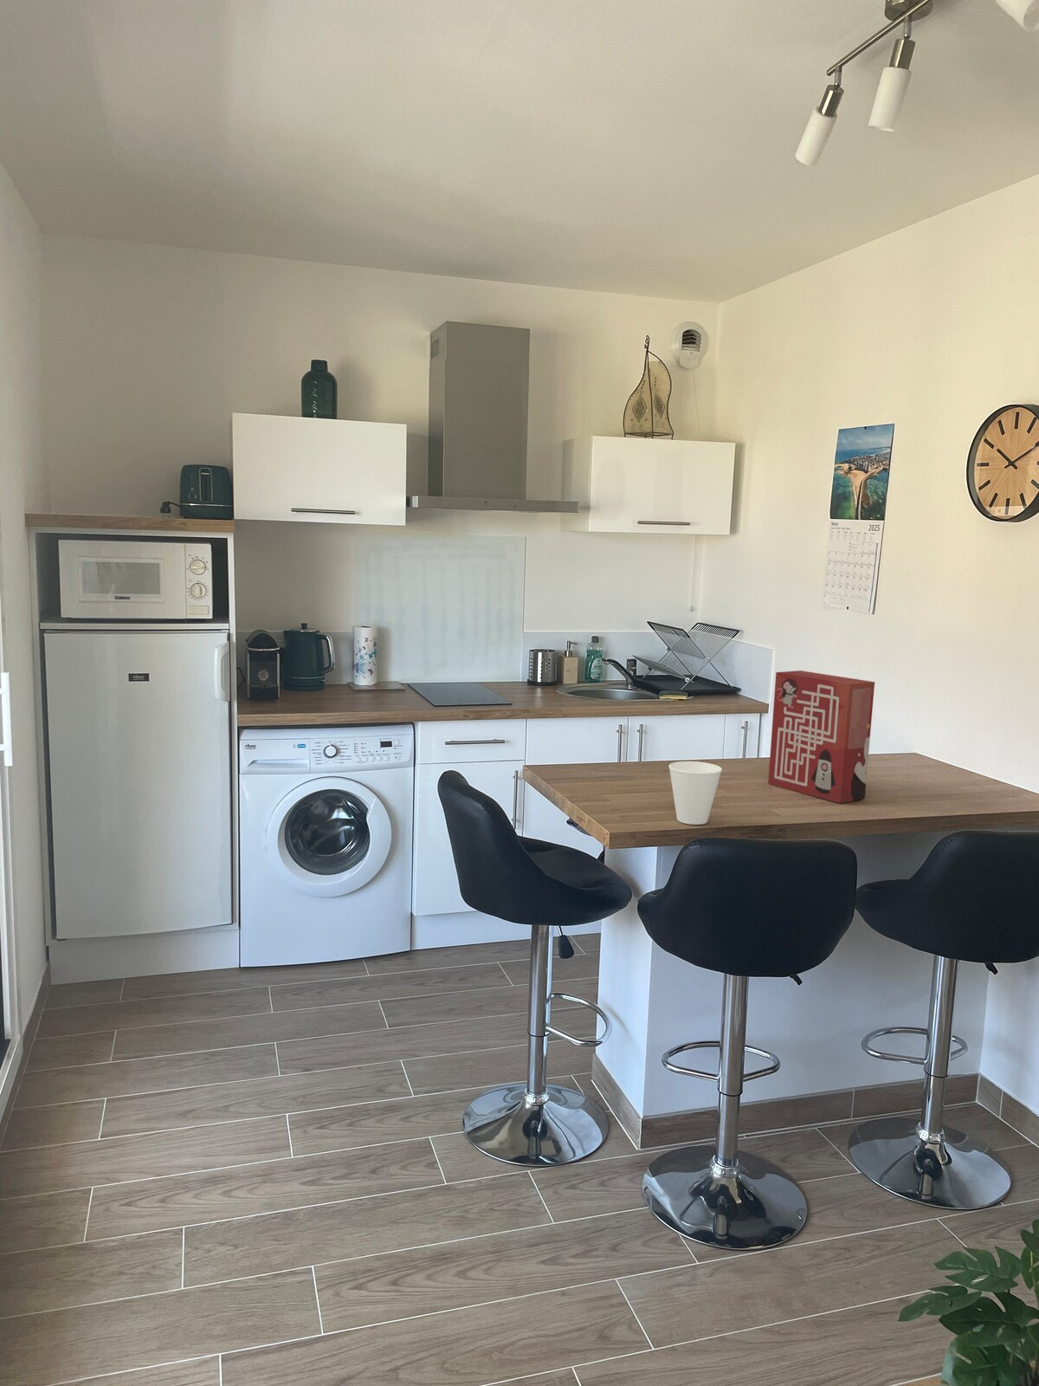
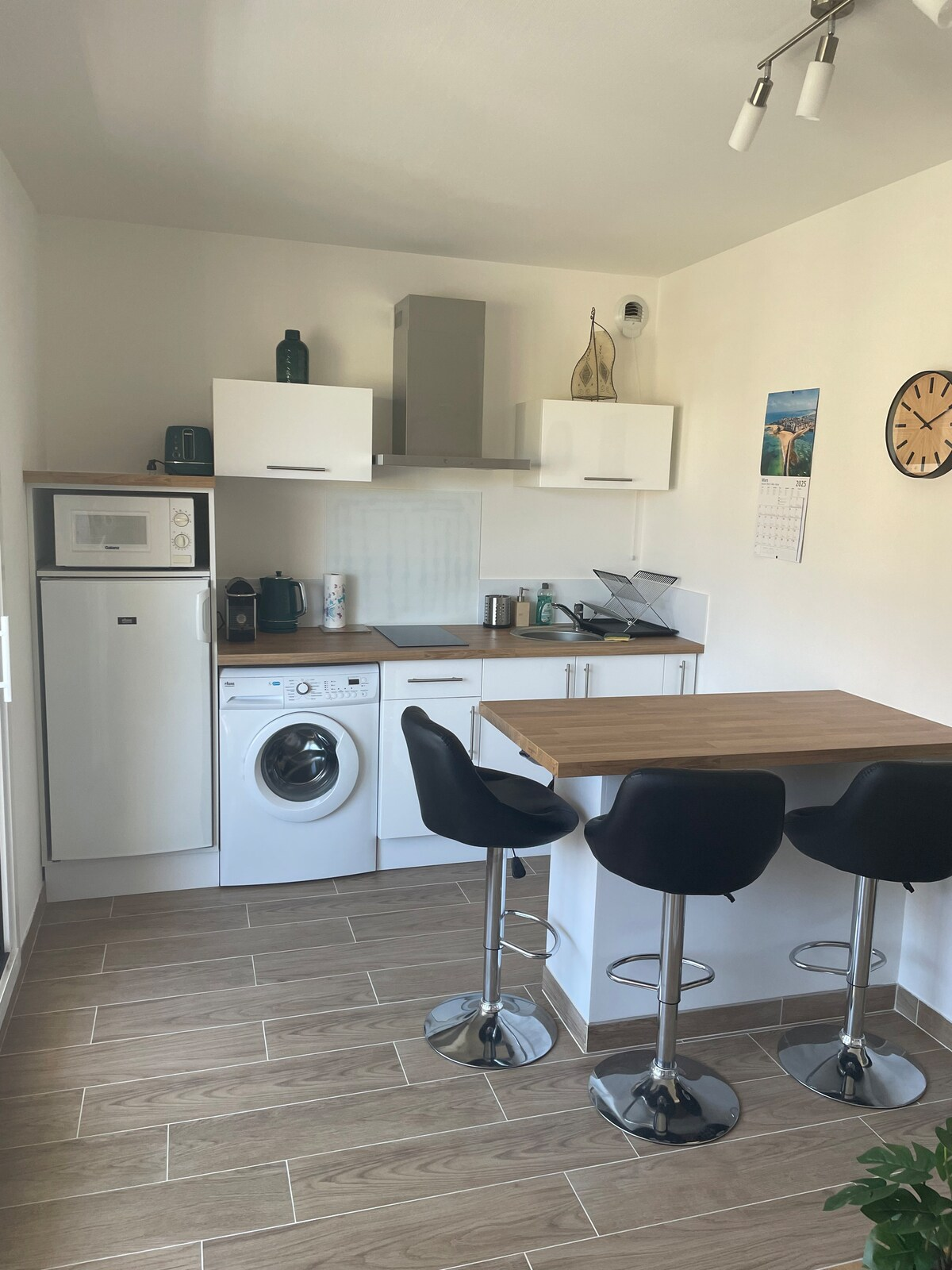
- cereal box [767,670,875,804]
- cup [668,761,722,825]
